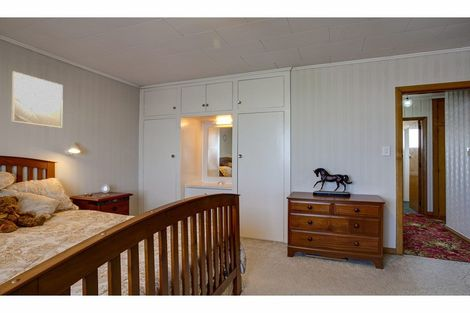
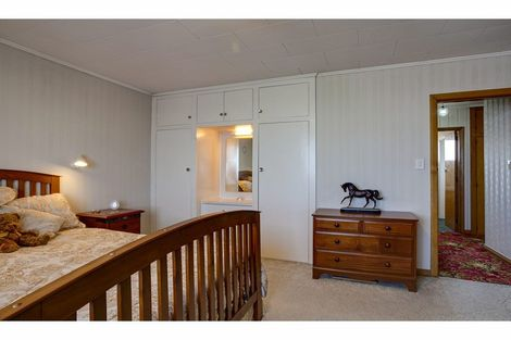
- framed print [10,70,64,129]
